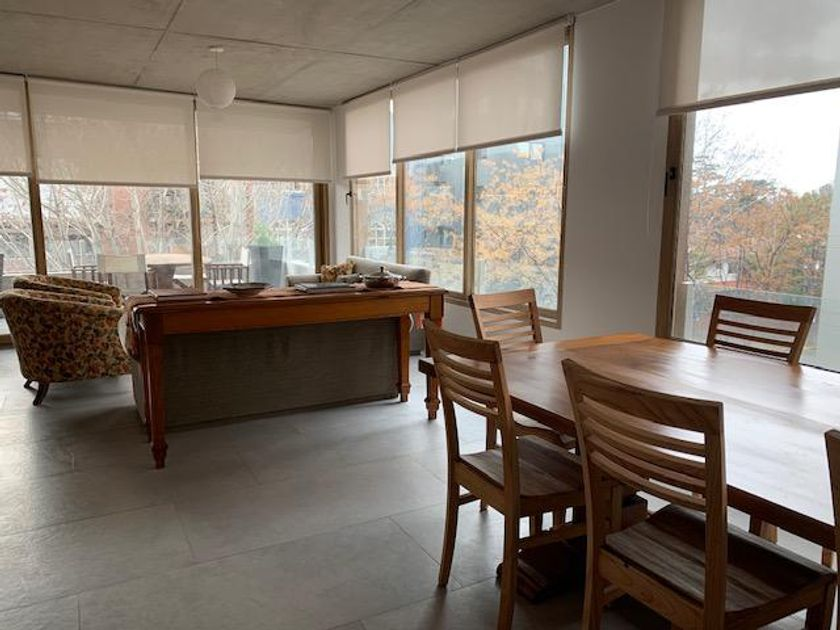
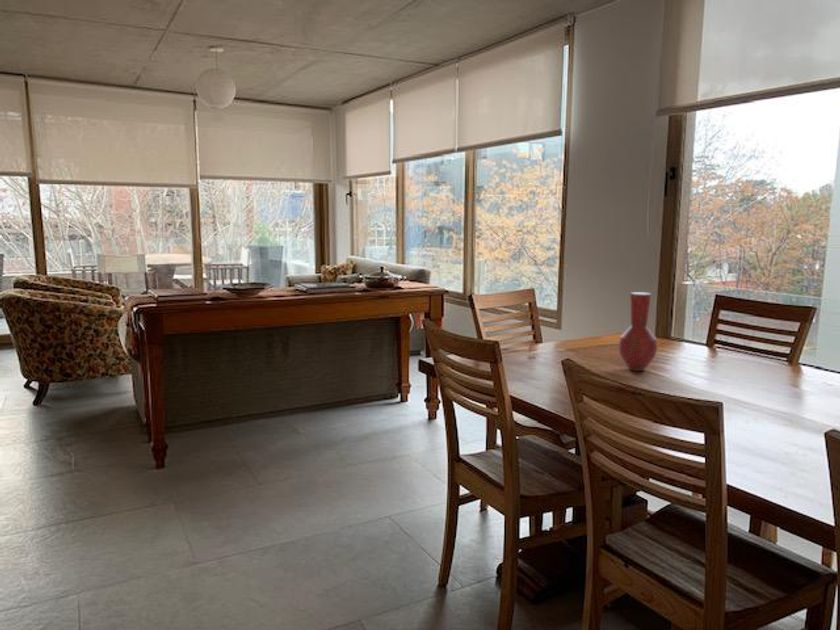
+ vase [617,291,658,372]
